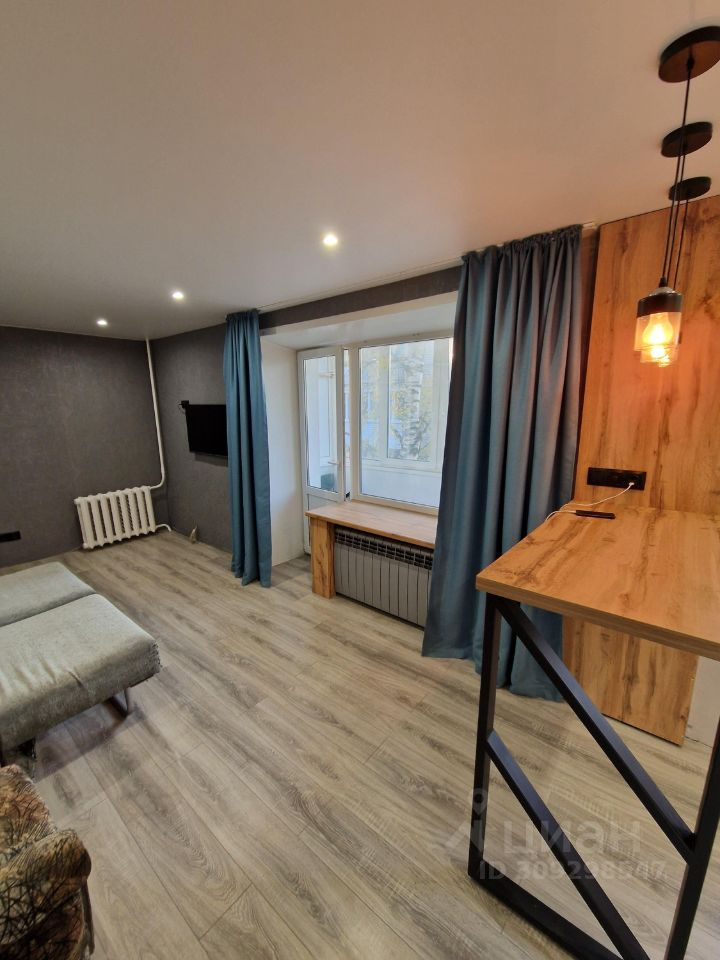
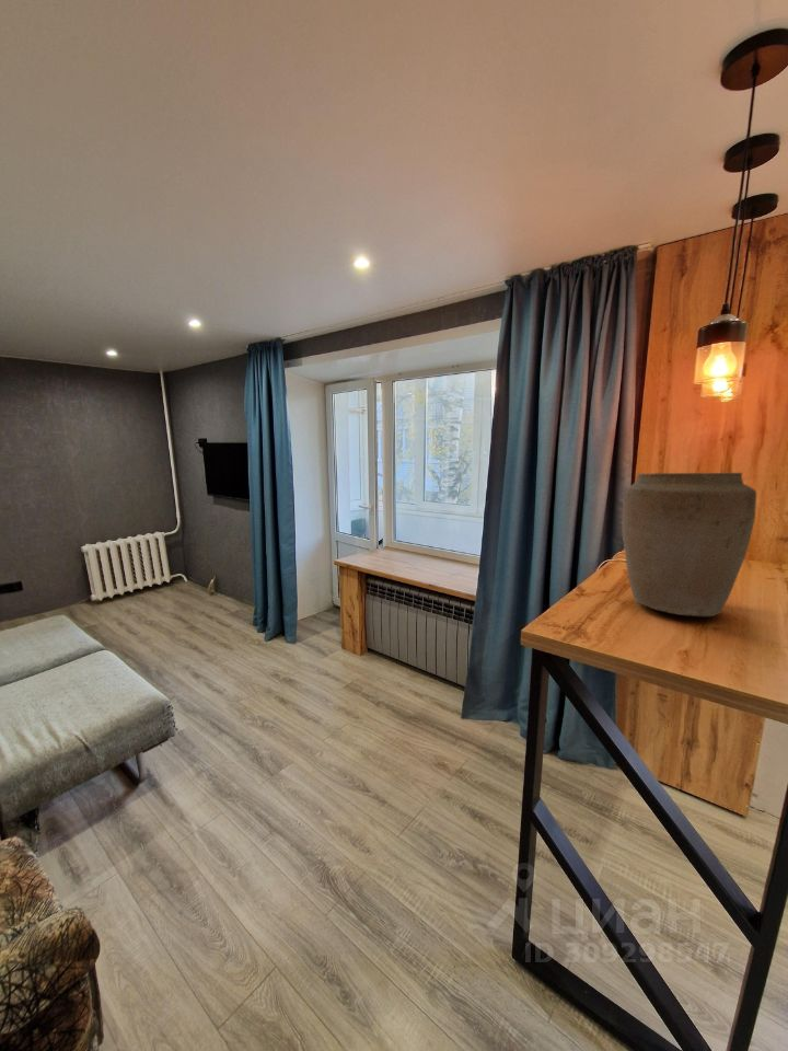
+ vase [621,472,757,617]
